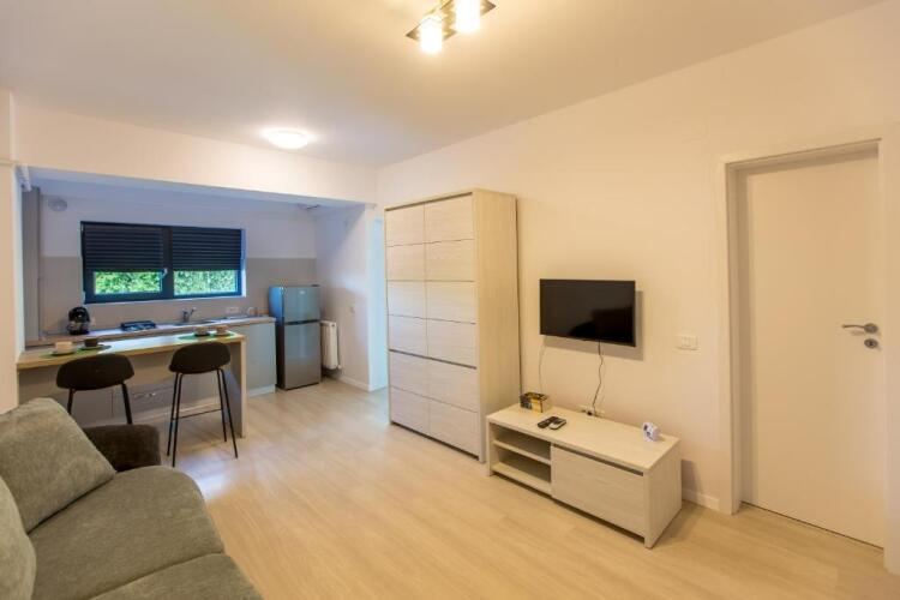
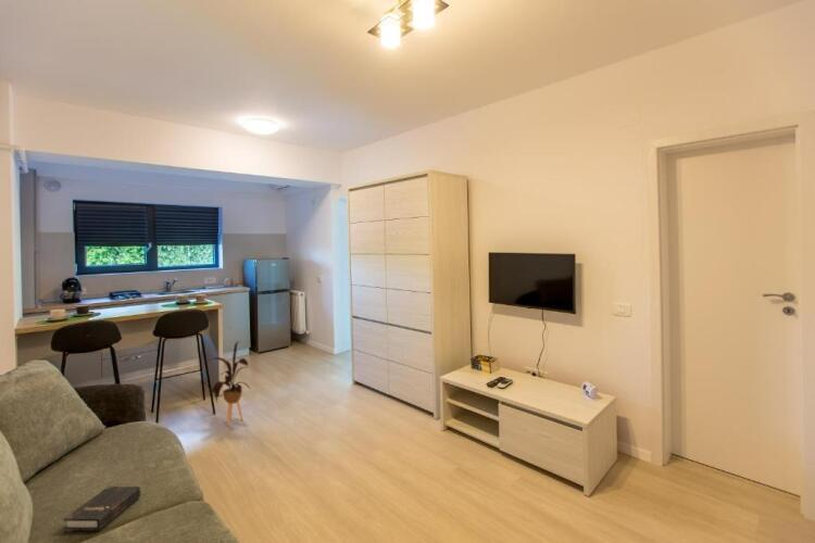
+ hardback book [62,485,142,532]
+ house plant [204,340,252,426]
